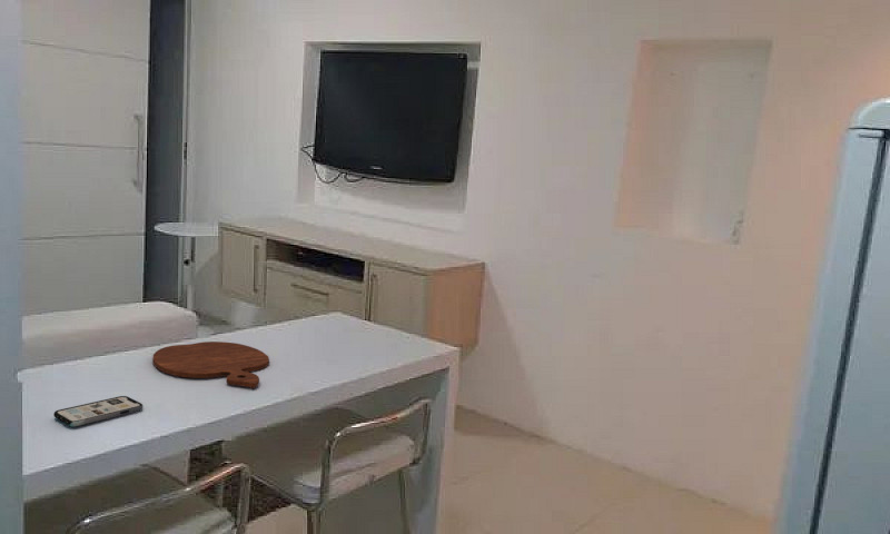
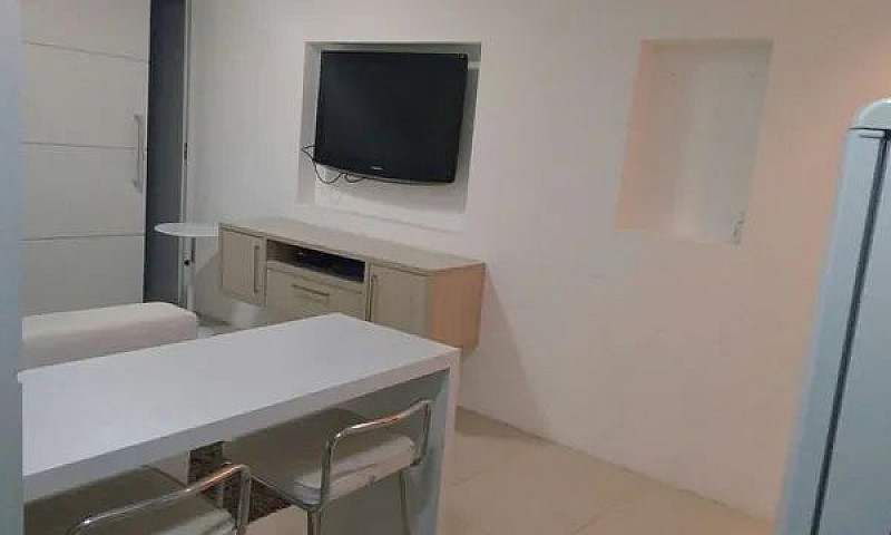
- cutting board [151,340,270,389]
- phone case [52,395,145,427]
